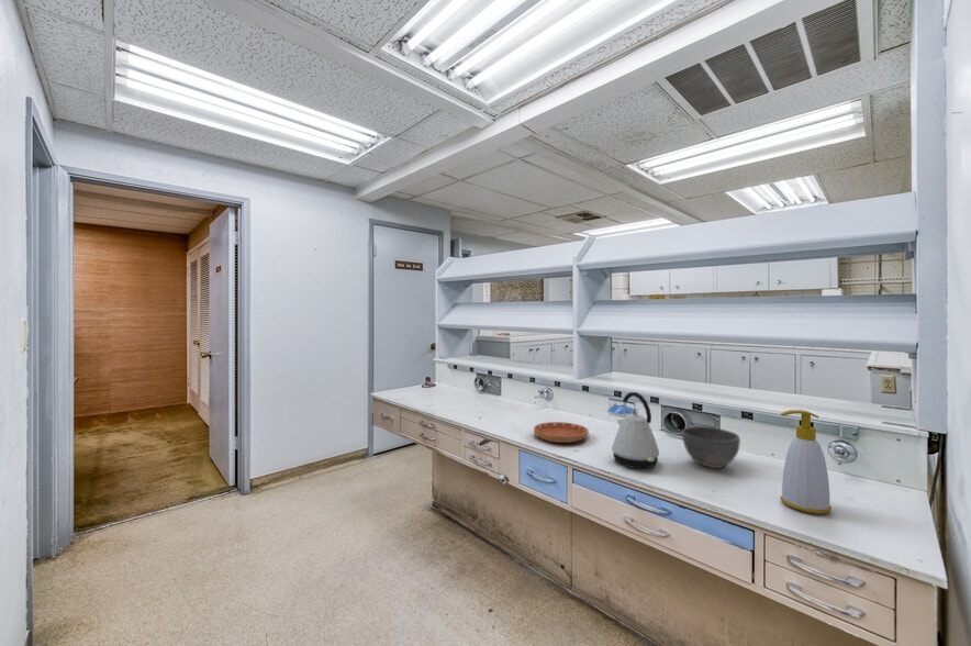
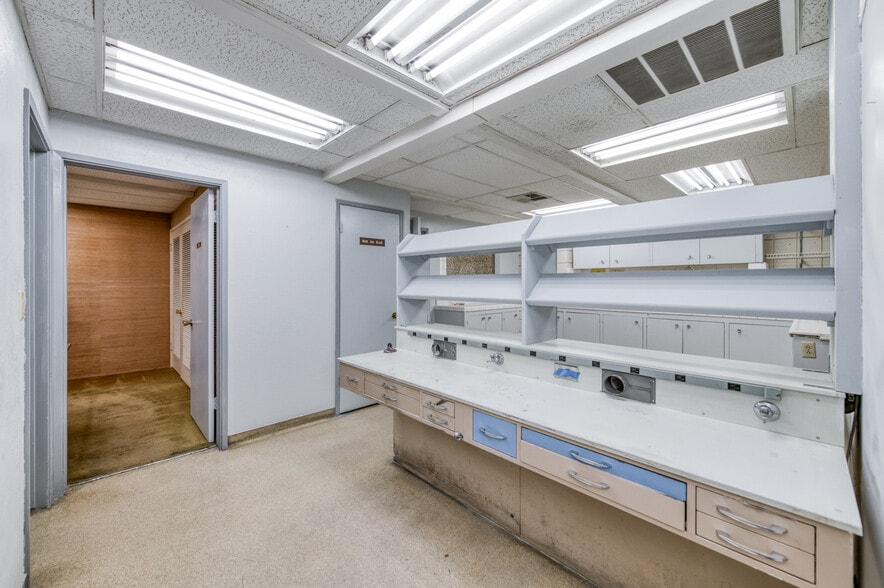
- bowl [681,425,741,469]
- soap bottle [780,409,833,514]
- kettle [611,391,660,469]
- saucer [533,421,590,444]
